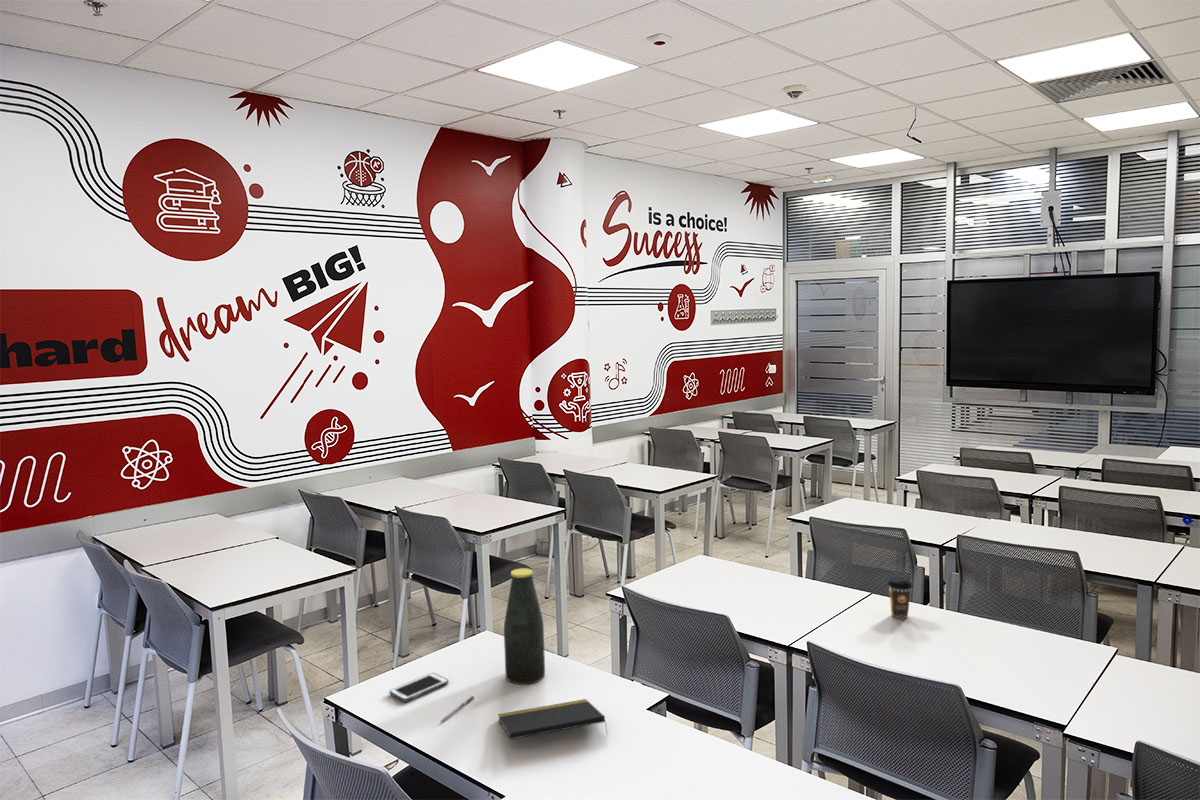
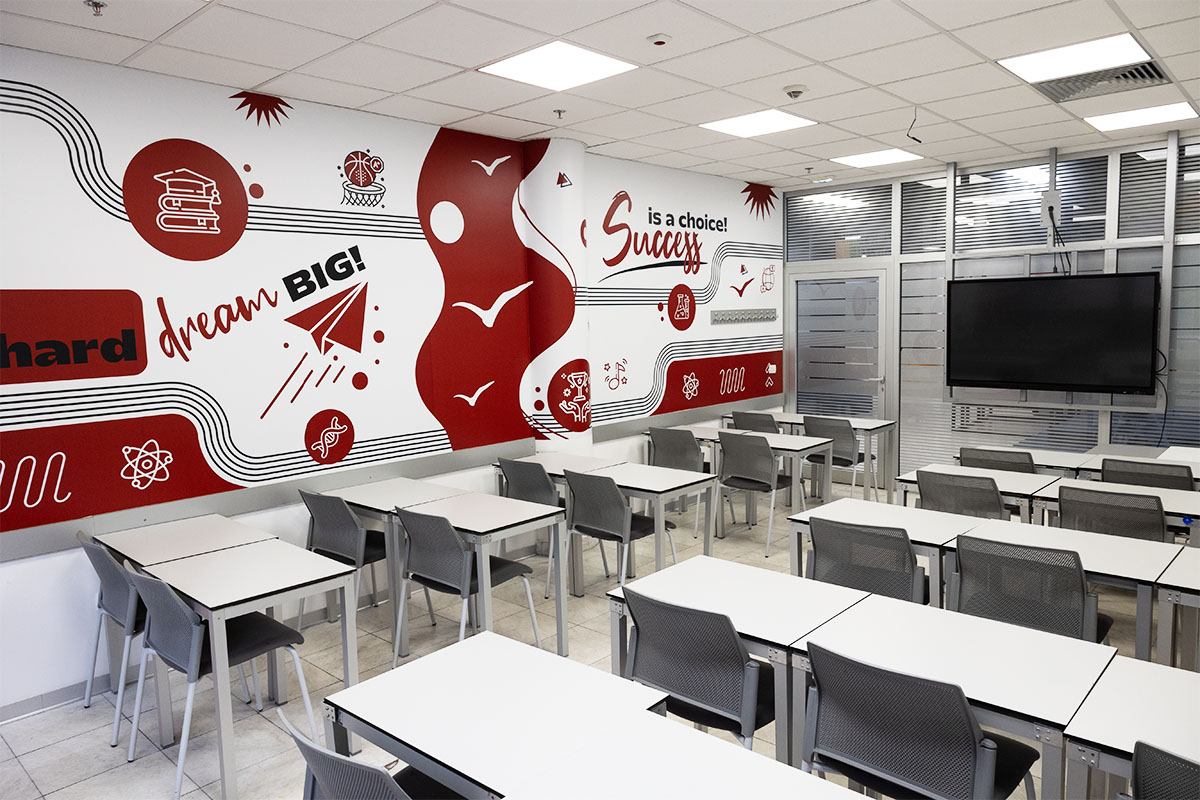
- bottle [503,567,546,685]
- cell phone [389,672,449,703]
- notepad [497,698,609,740]
- coffee cup [887,576,914,619]
- pen [439,695,475,723]
